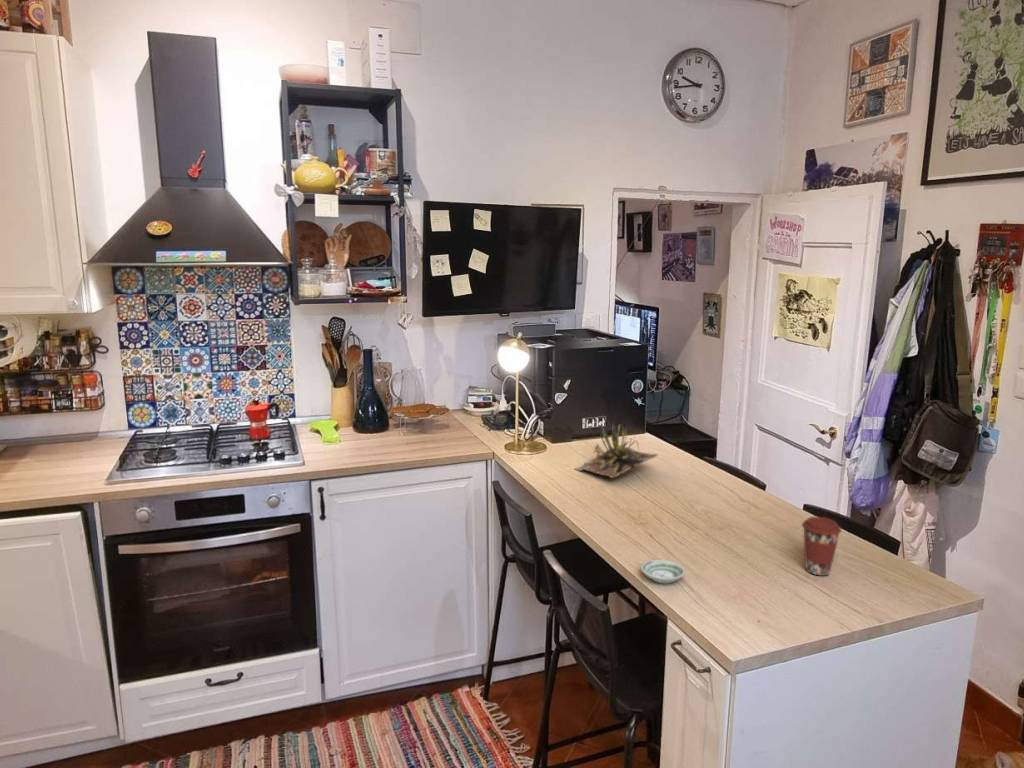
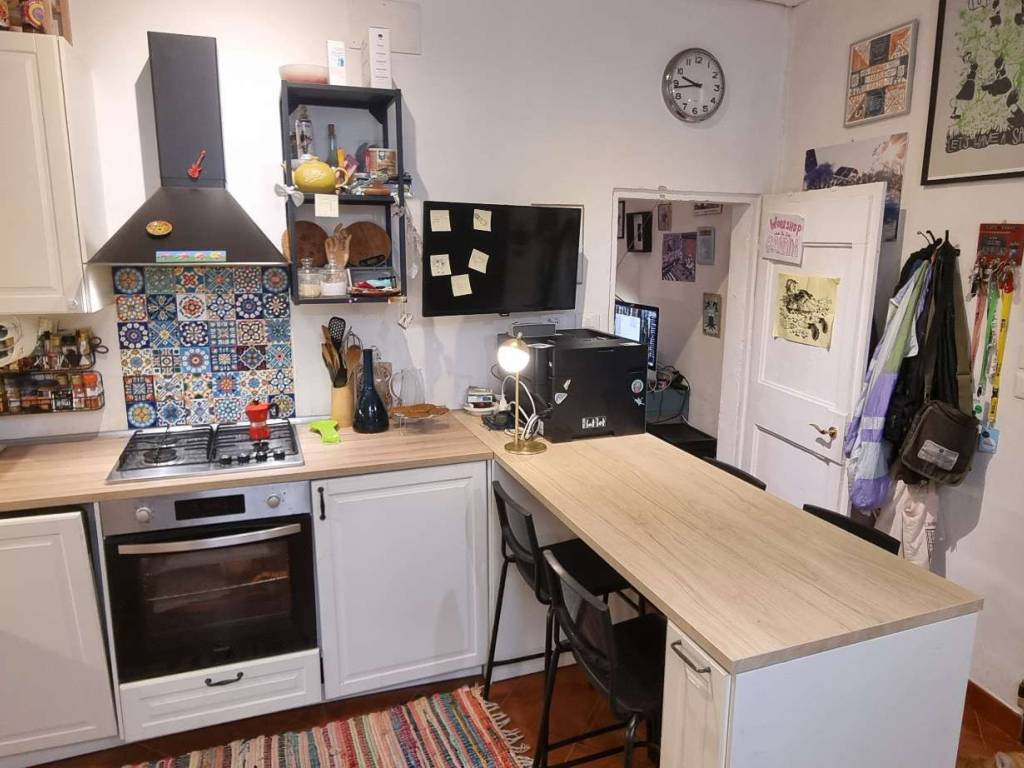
- succulent plant [573,421,660,479]
- coffee cup [801,516,843,577]
- saucer [640,559,686,584]
